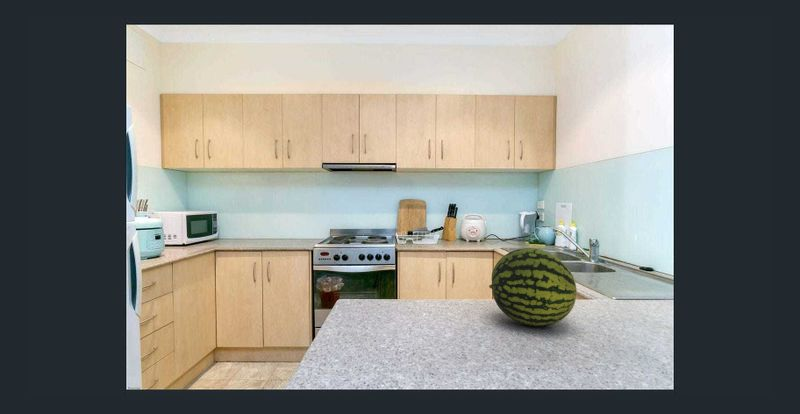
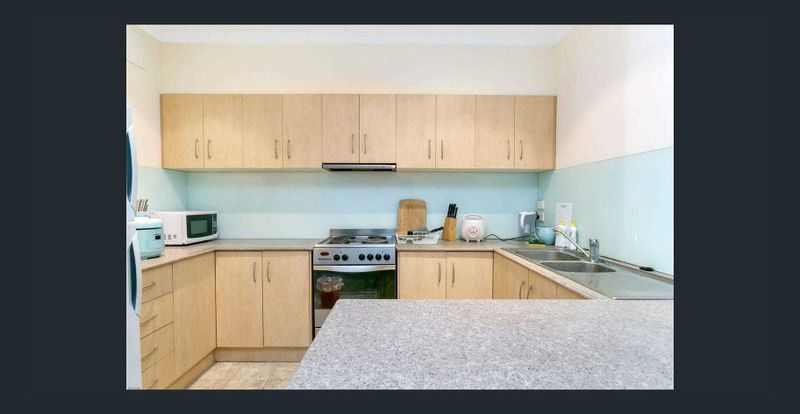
- fruit [488,247,578,327]
